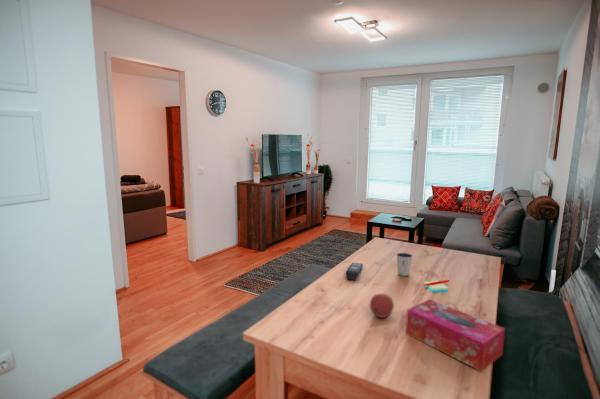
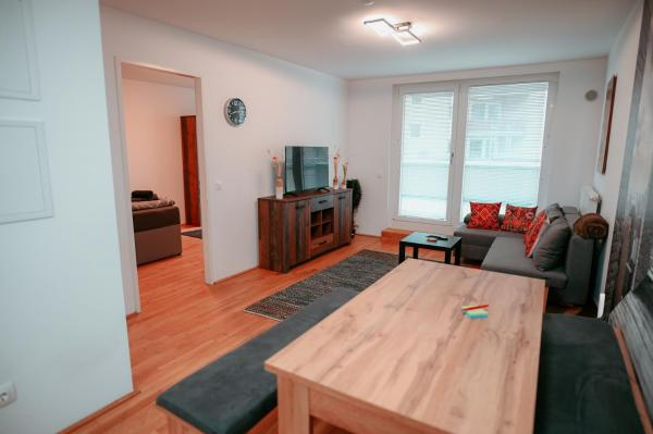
- dixie cup [395,252,414,277]
- remote control [345,262,364,281]
- fruit [369,293,395,319]
- tissue box [405,298,506,373]
